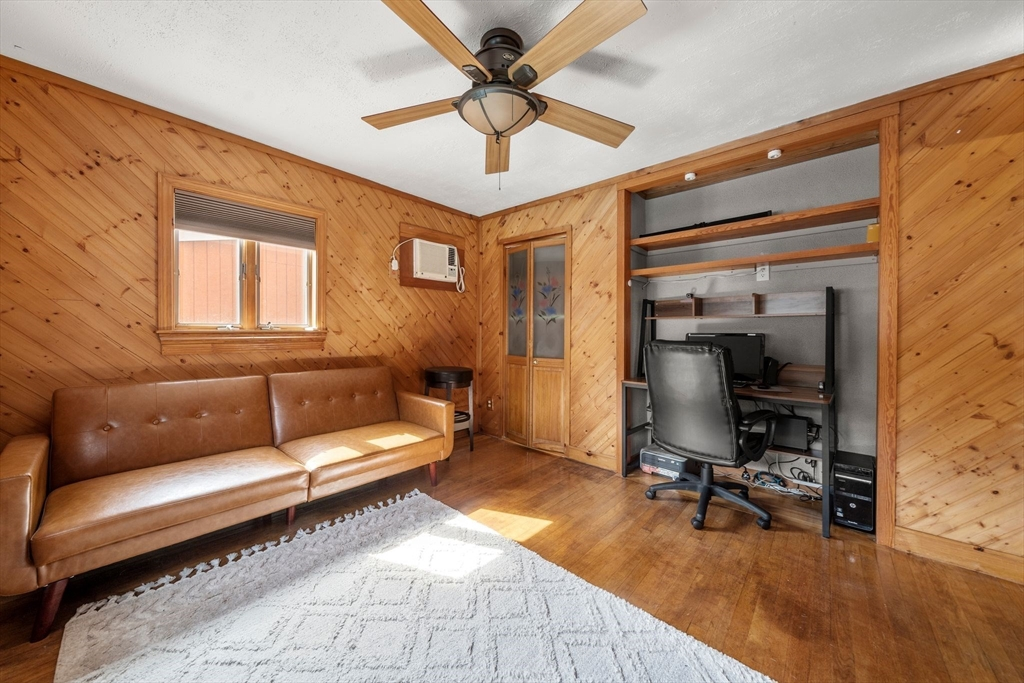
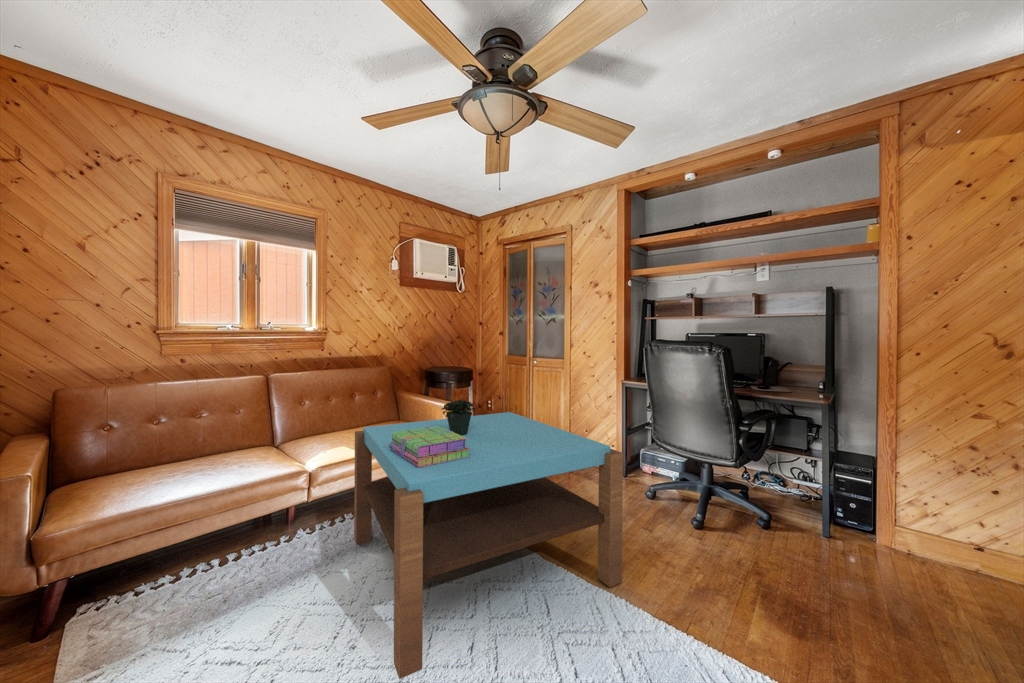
+ stack of books [389,426,470,468]
+ potted plant [441,373,478,436]
+ coffee table [353,411,624,680]
